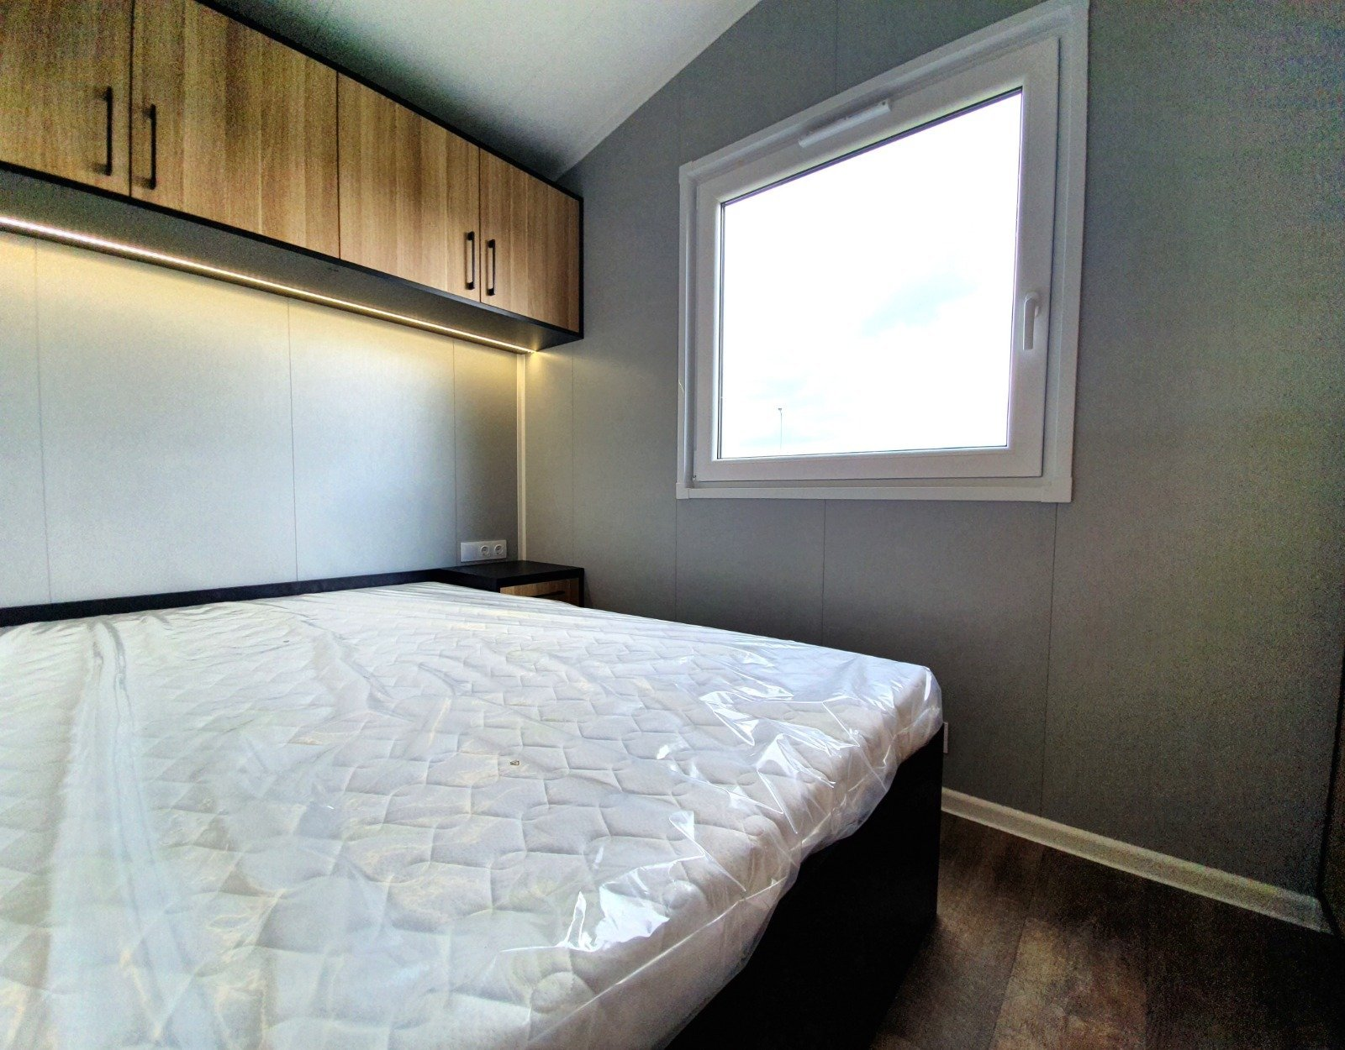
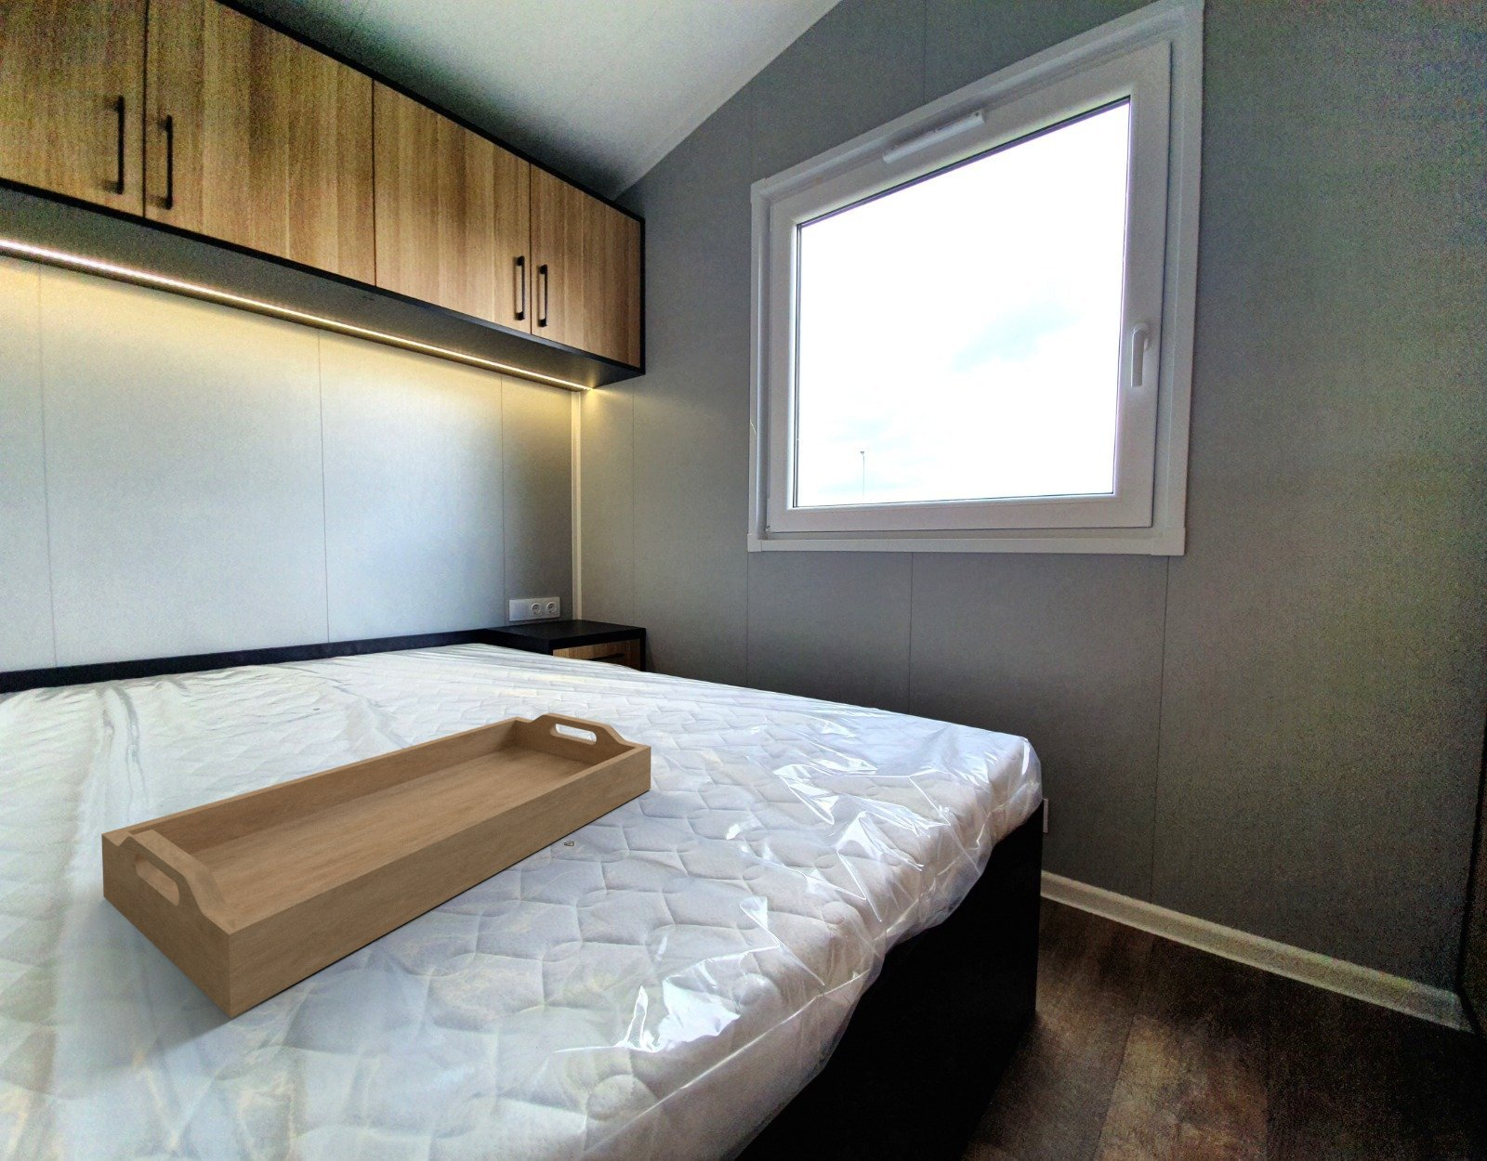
+ serving tray [100,712,653,1019]
